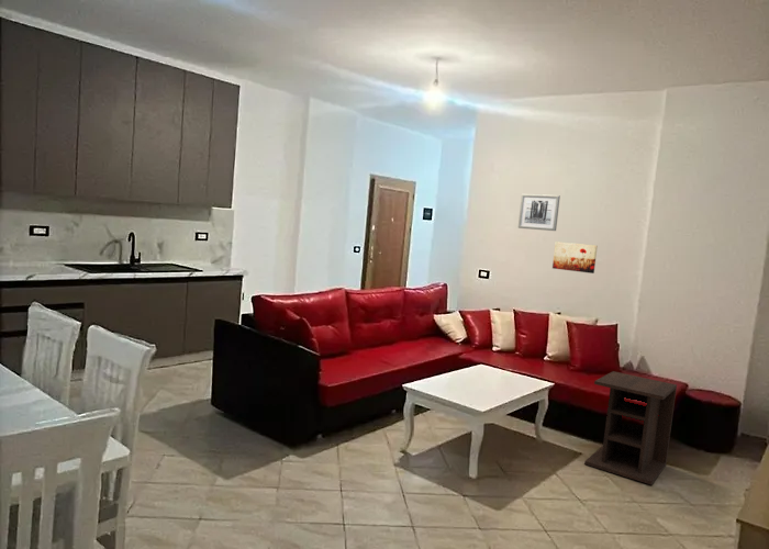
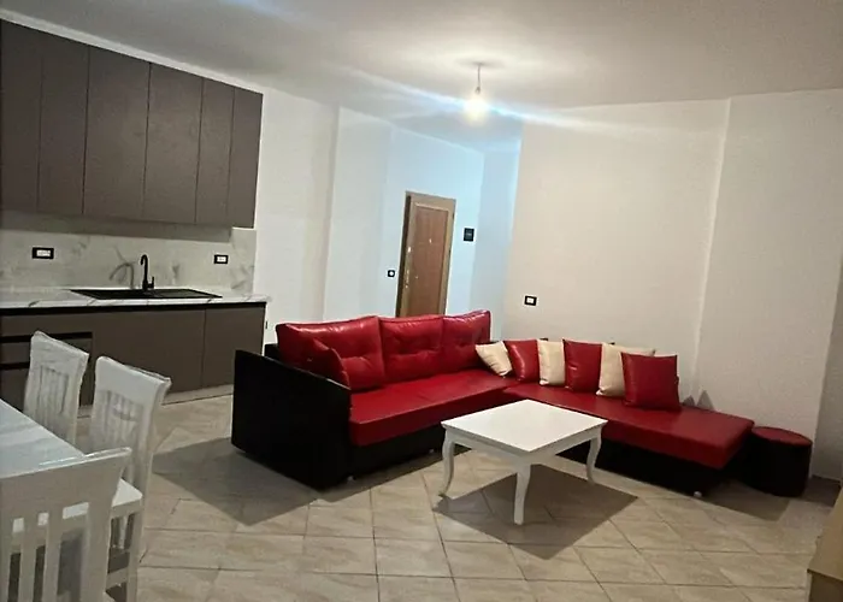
- nightstand [583,370,678,485]
- wall art [517,193,561,232]
- wall art [551,240,599,274]
